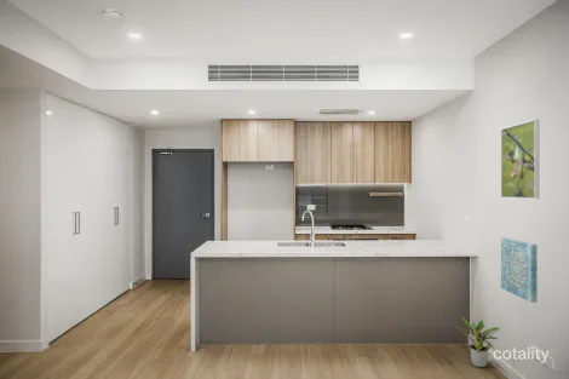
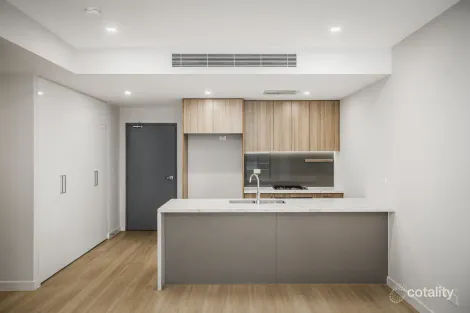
- wall art [500,236,539,304]
- potted plant [452,316,501,368]
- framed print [500,119,540,200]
